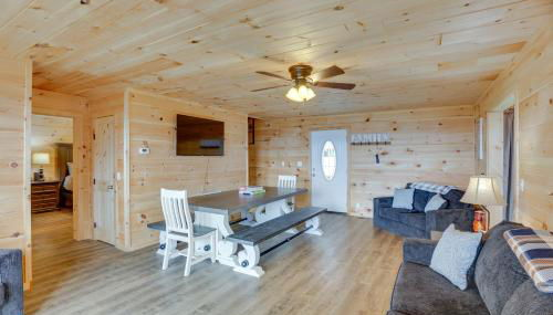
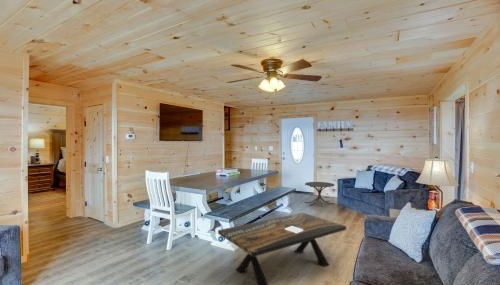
+ coffee table [217,212,347,285]
+ side table [304,181,335,208]
